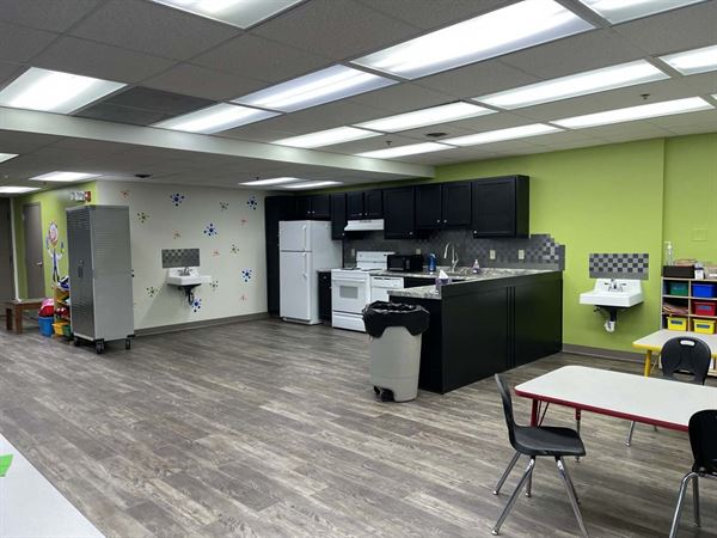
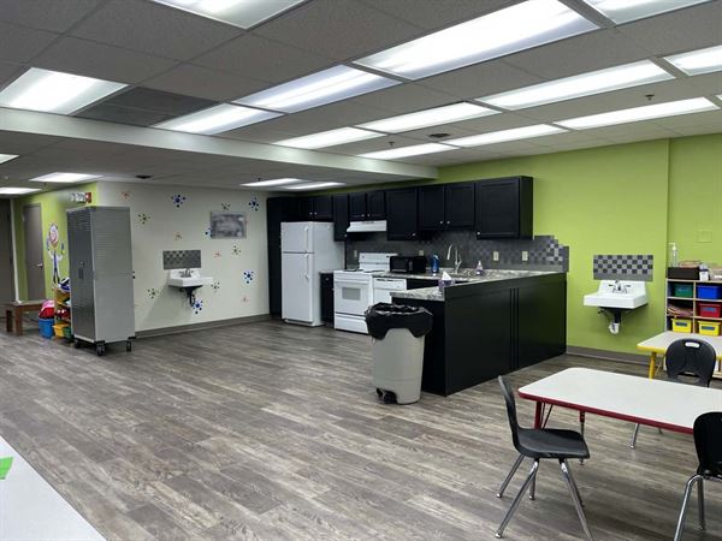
+ wall art [208,210,248,240]
